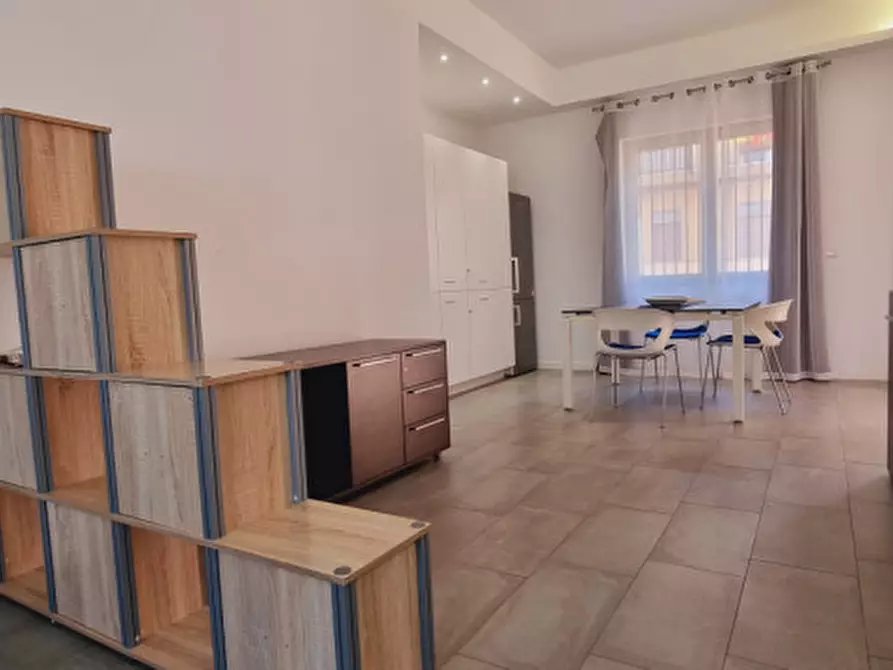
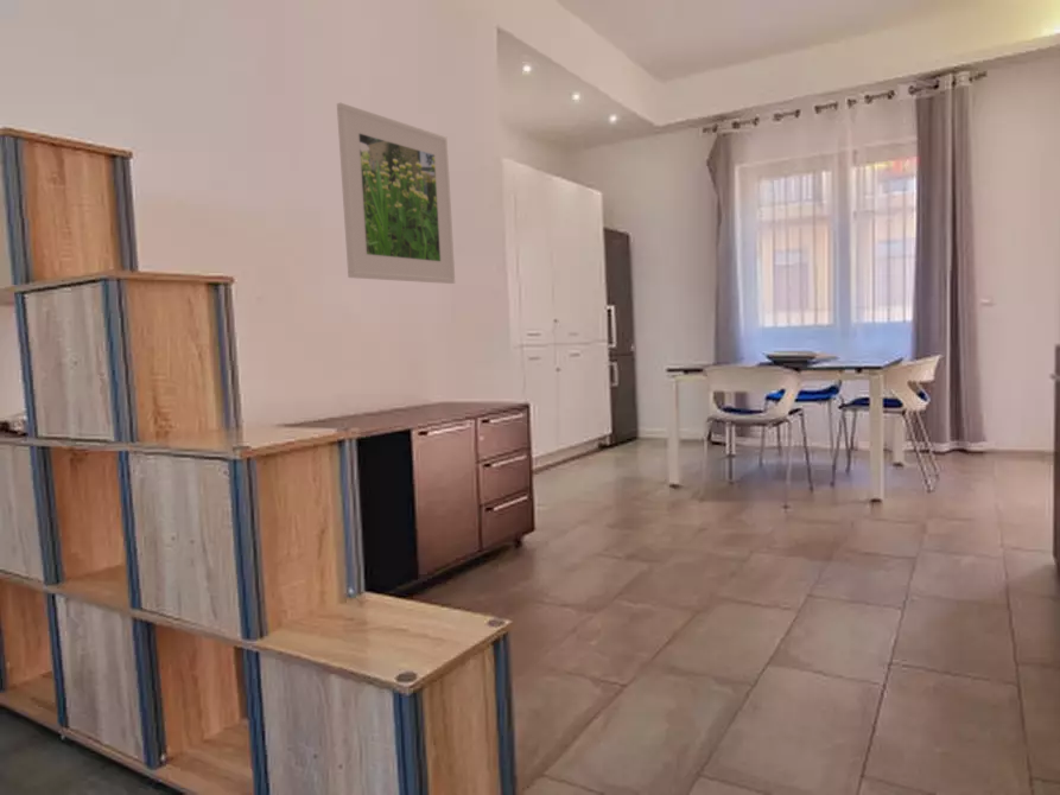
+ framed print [336,102,456,285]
